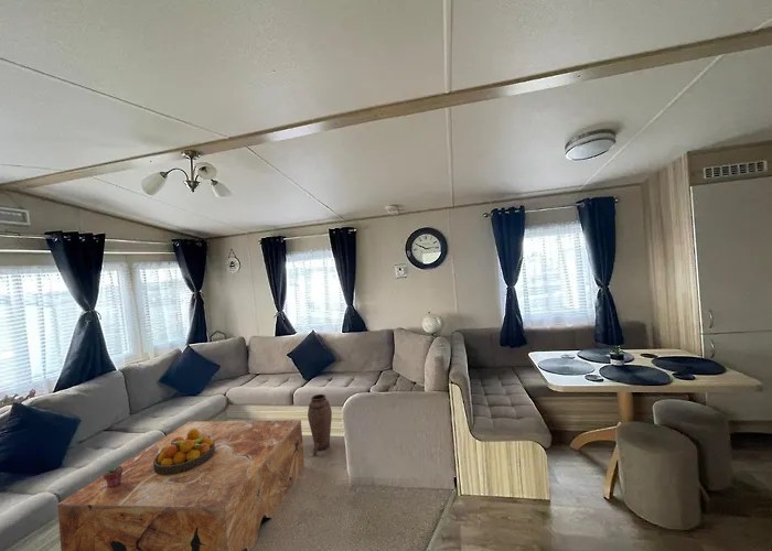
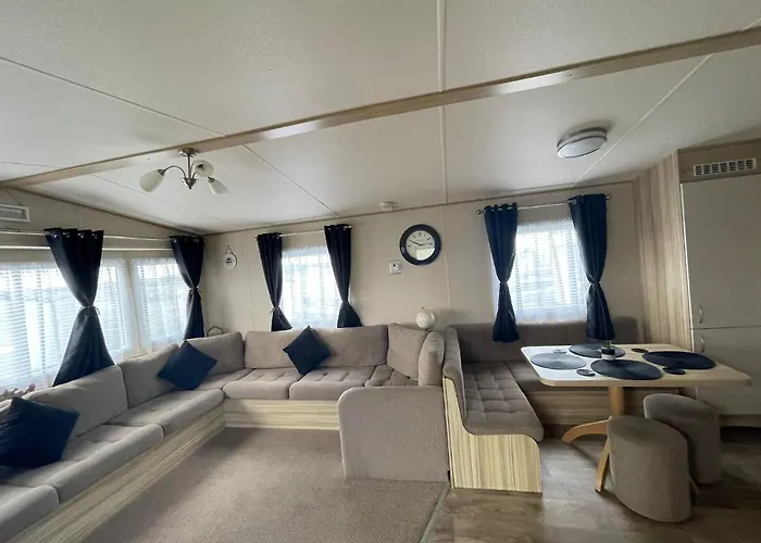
- potted succulent [103,463,122,487]
- vase [307,393,333,456]
- coffee table [56,419,305,551]
- fruit bowl [153,429,215,475]
